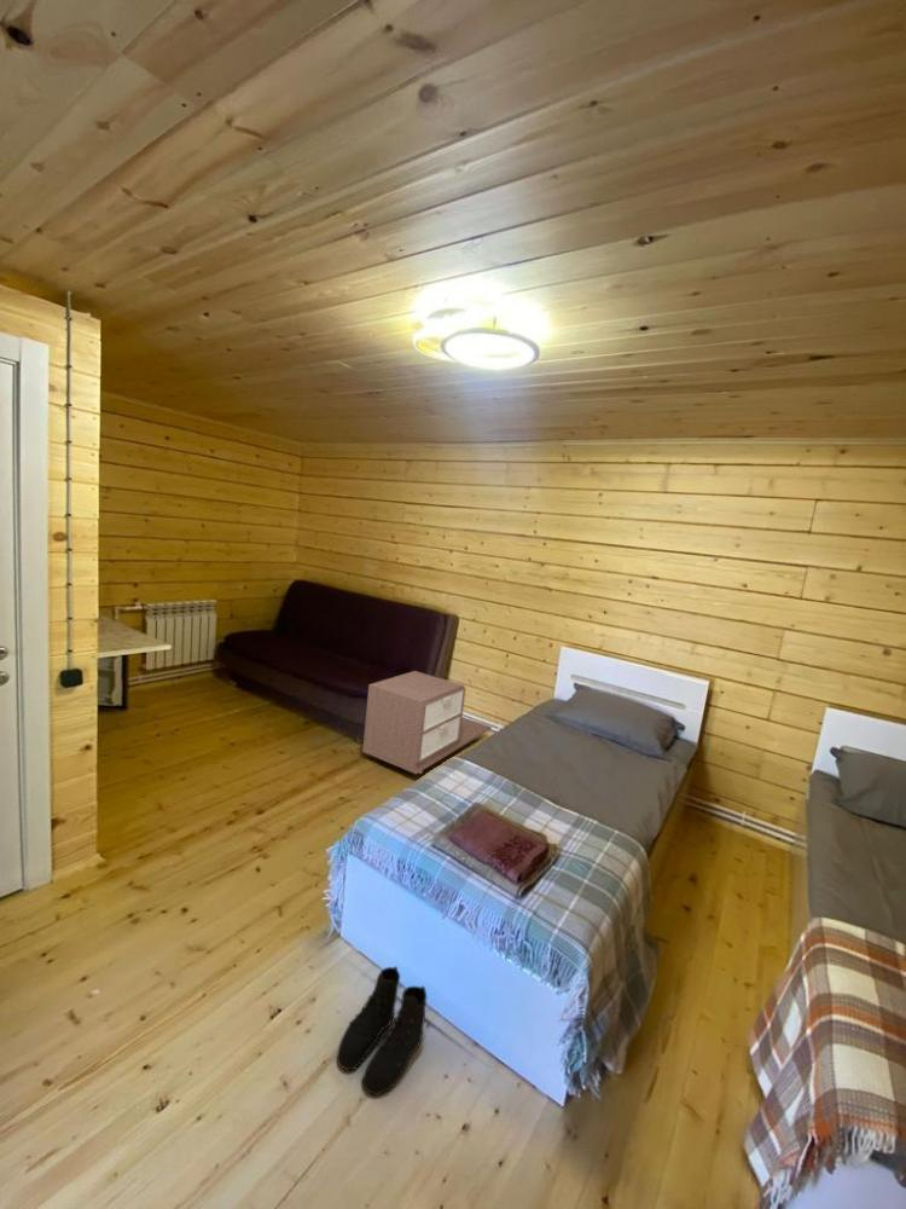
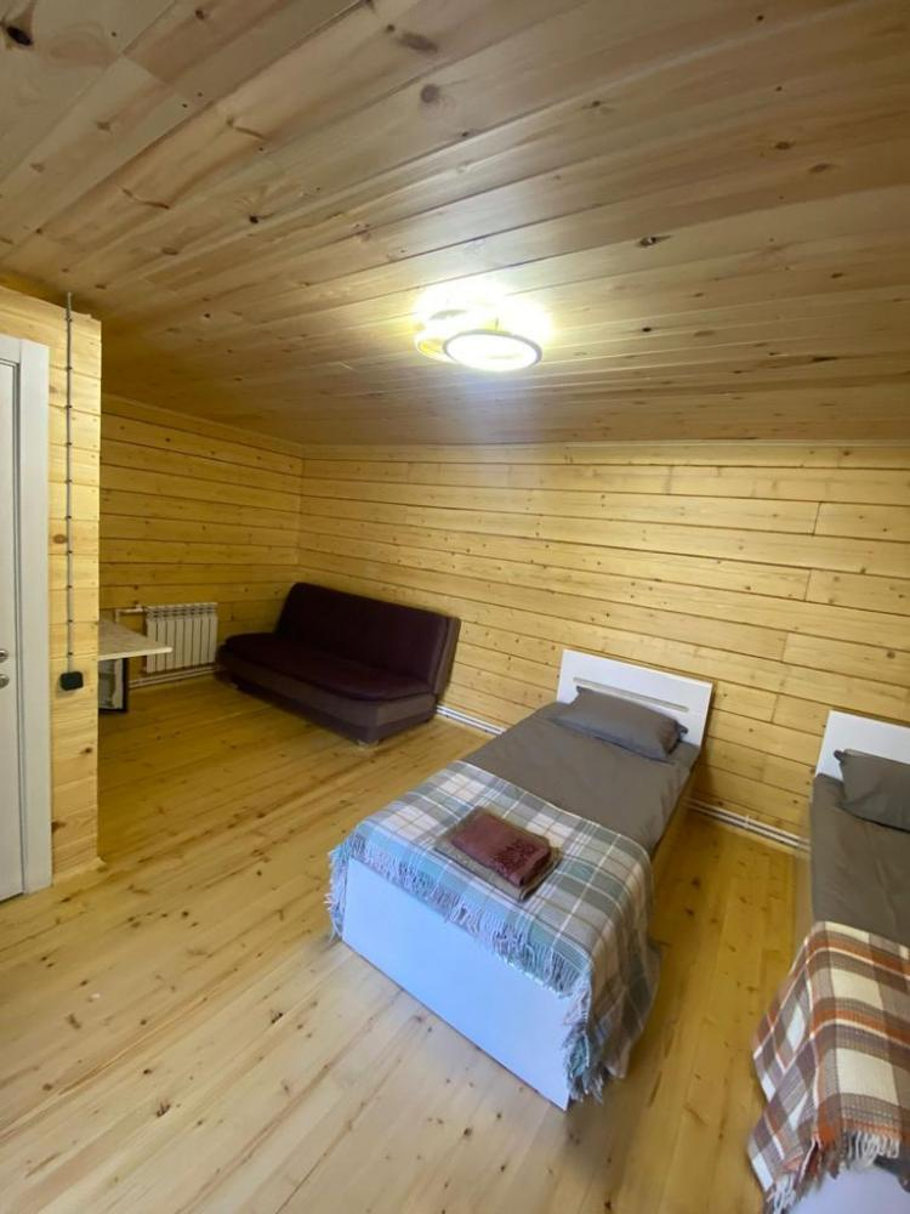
- boots [336,965,428,1097]
- side table [361,670,493,775]
